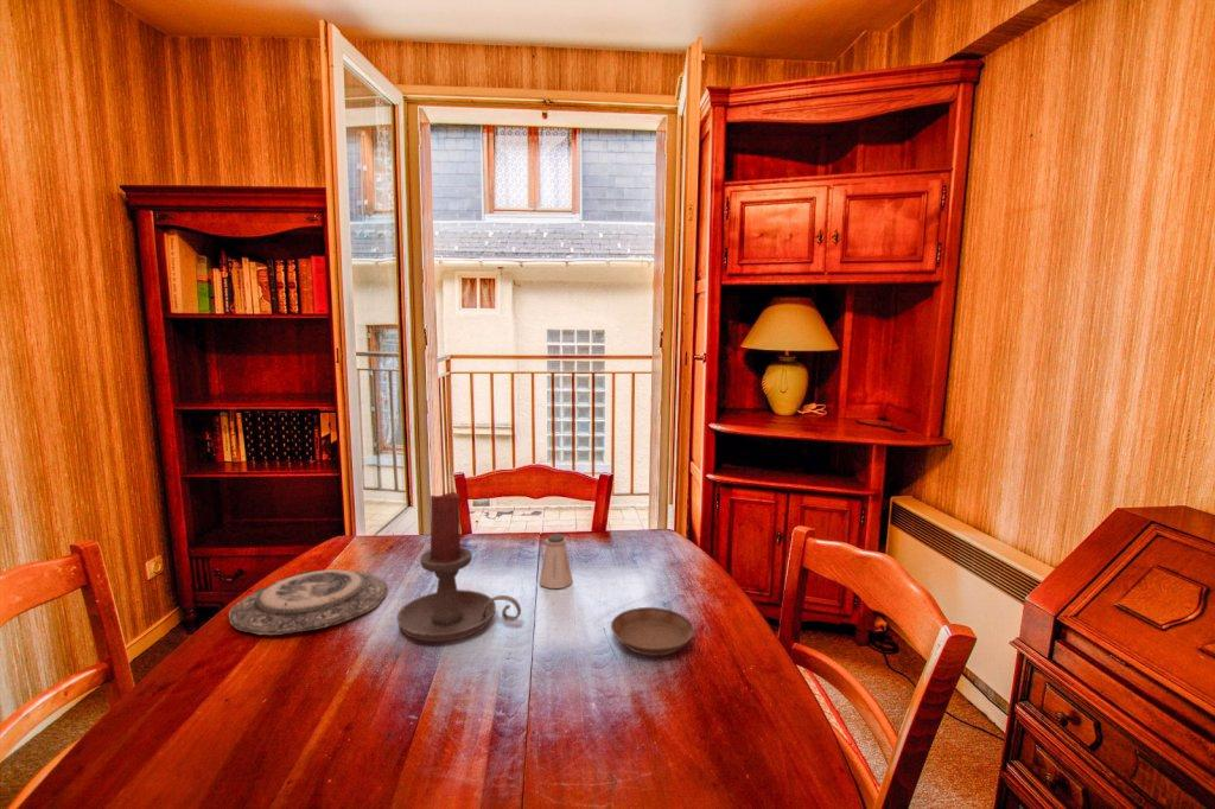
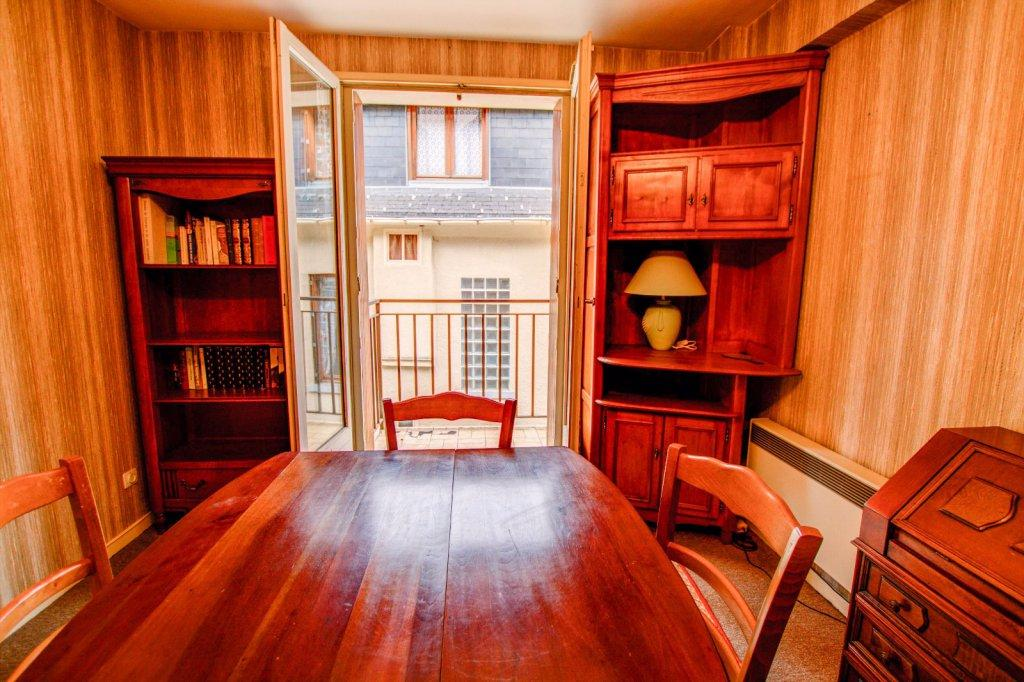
- plate [228,568,390,636]
- candle holder [395,491,522,643]
- saltshaker [537,533,574,590]
- saucer [610,606,695,657]
